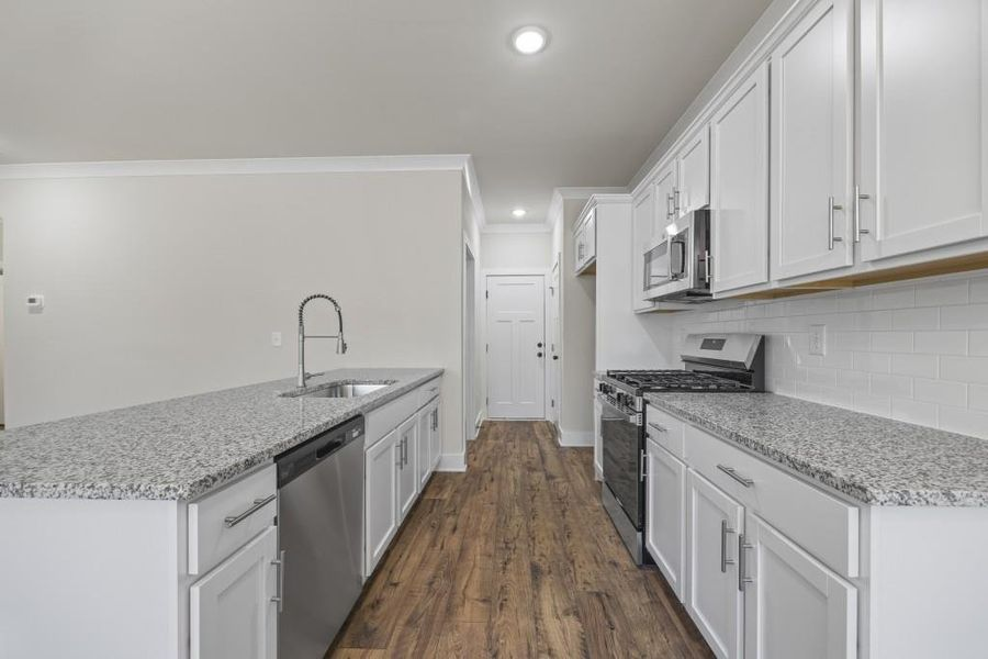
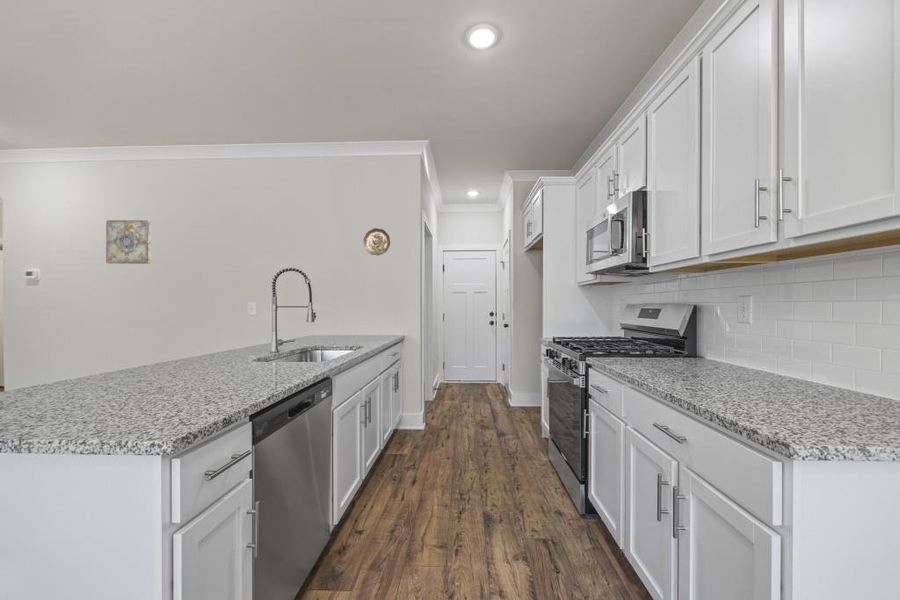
+ decorative plate [362,227,391,256]
+ wall art [105,219,152,265]
